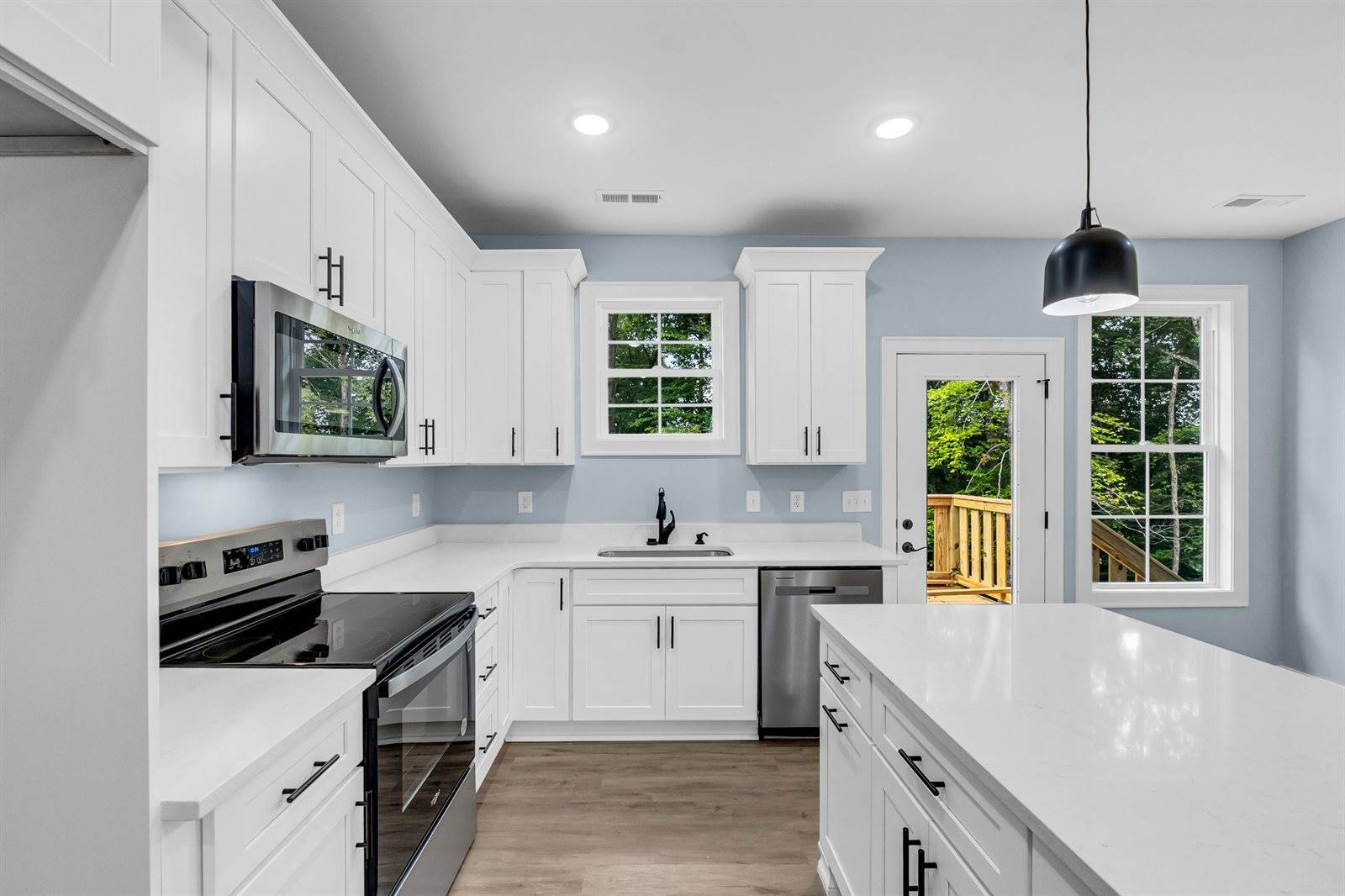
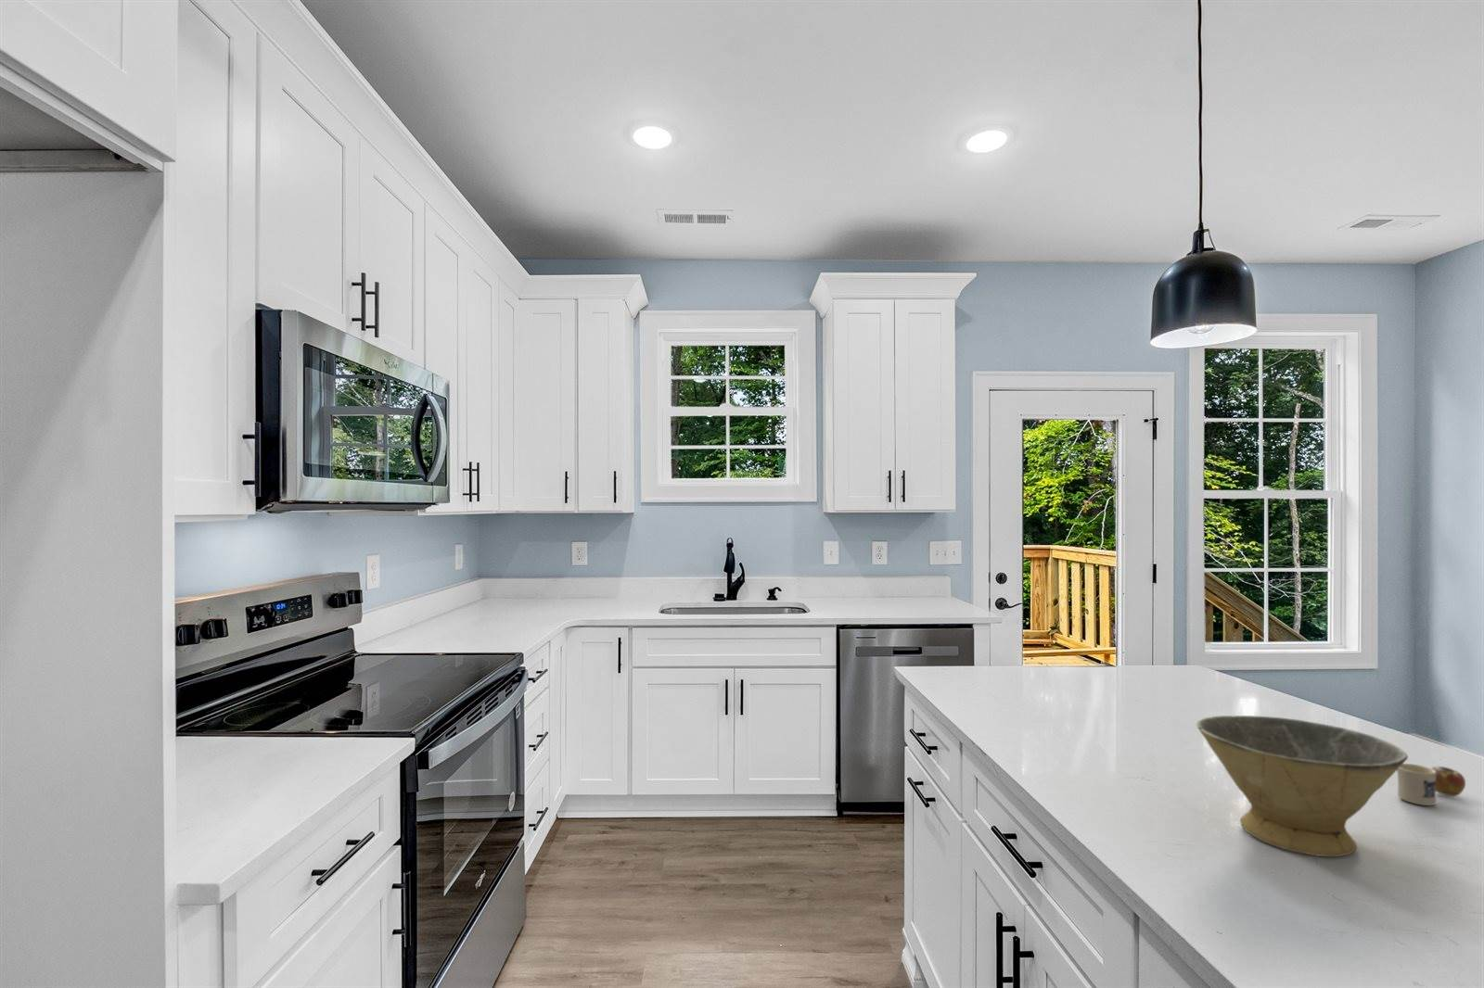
+ mug [1396,763,1466,806]
+ bowl [1196,715,1409,857]
